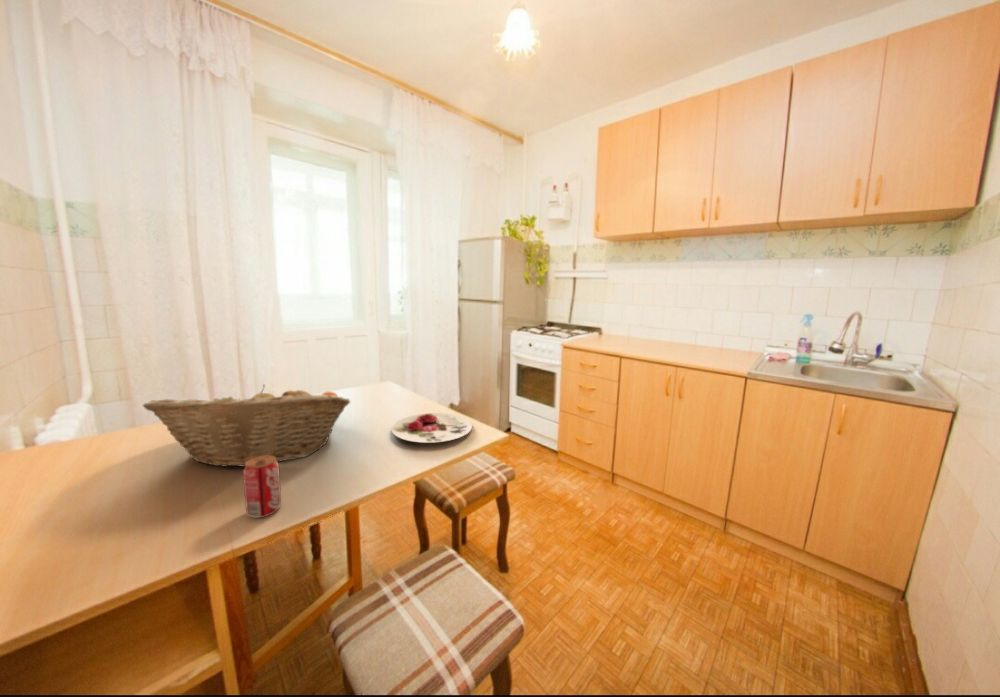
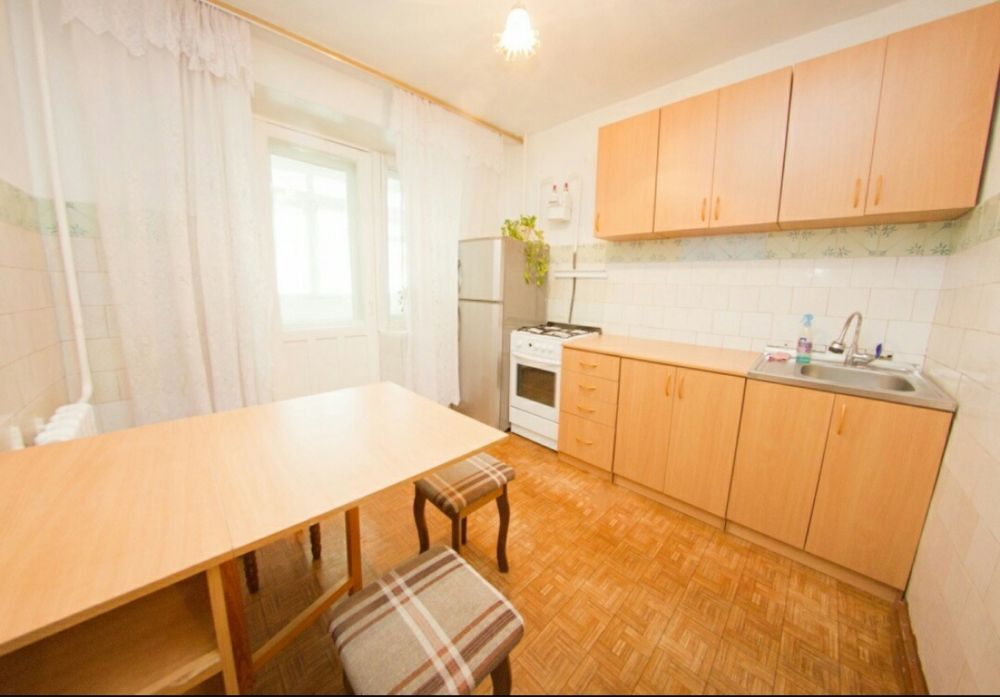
- plate [390,412,473,444]
- fruit basket [142,383,351,468]
- beverage can [242,455,282,519]
